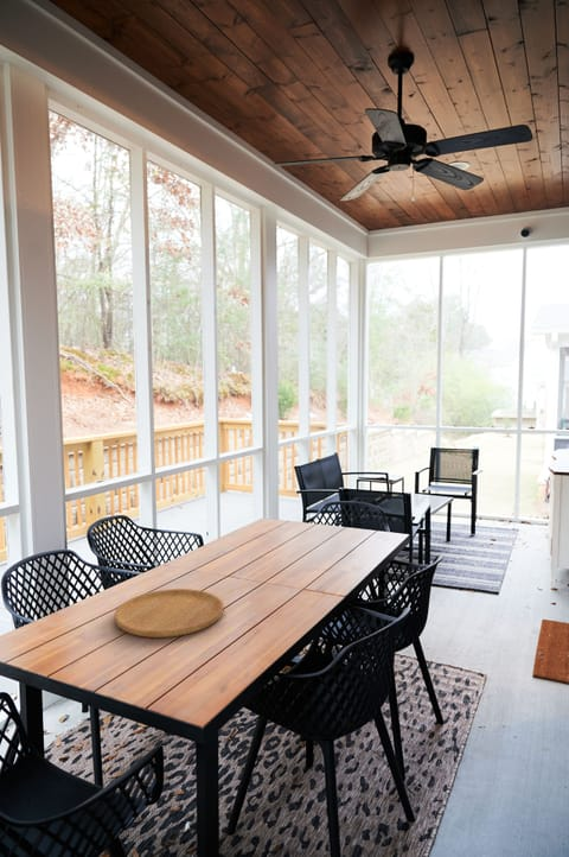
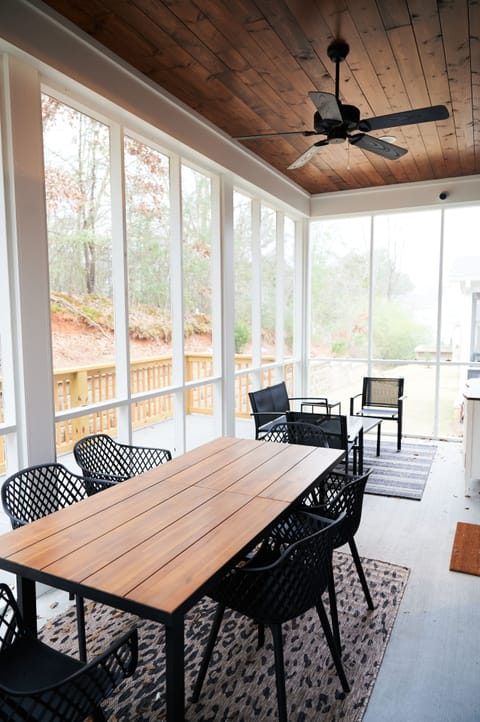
- cutting board [114,588,224,639]
